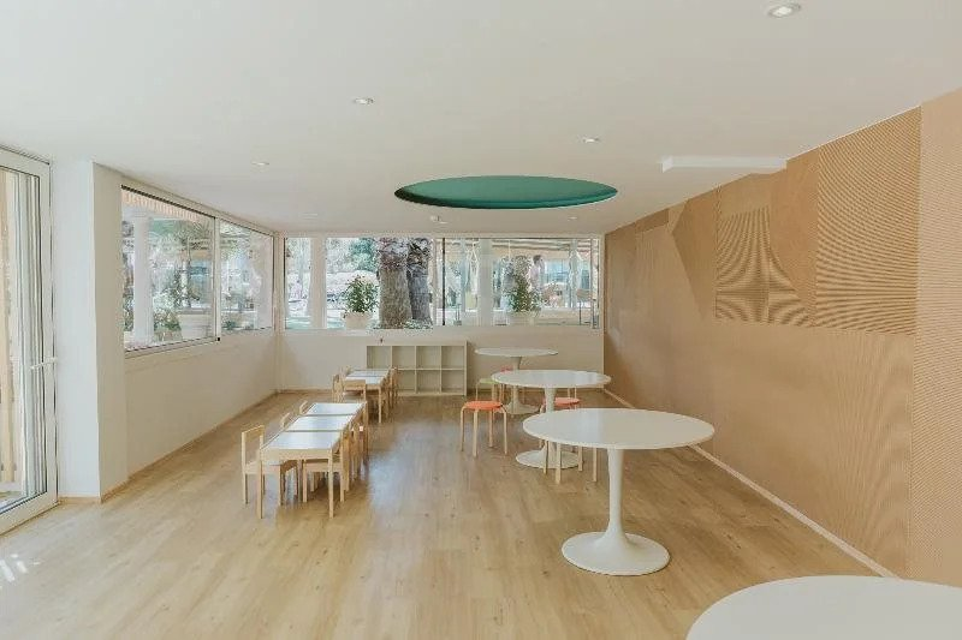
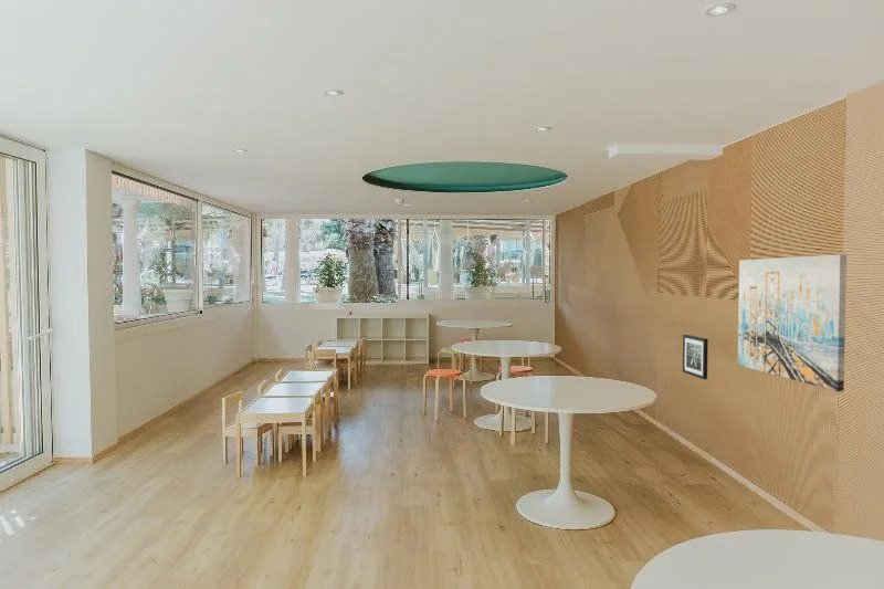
+ wall art [682,334,709,380]
+ wall art [737,253,848,392]
